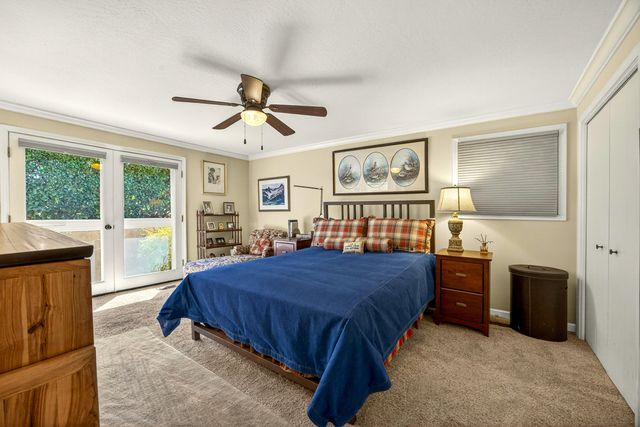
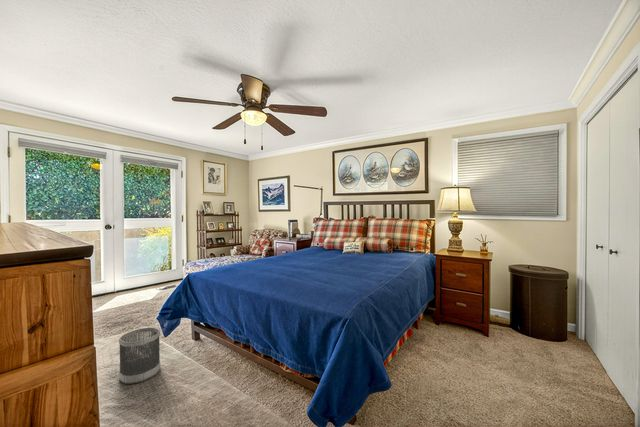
+ wastebasket [118,327,161,385]
